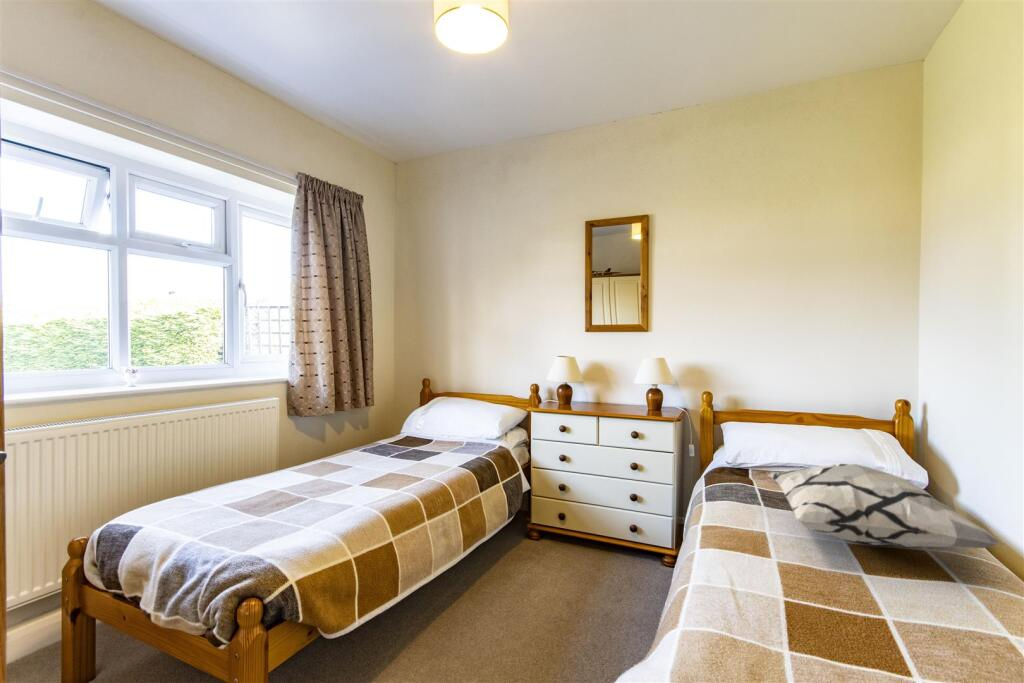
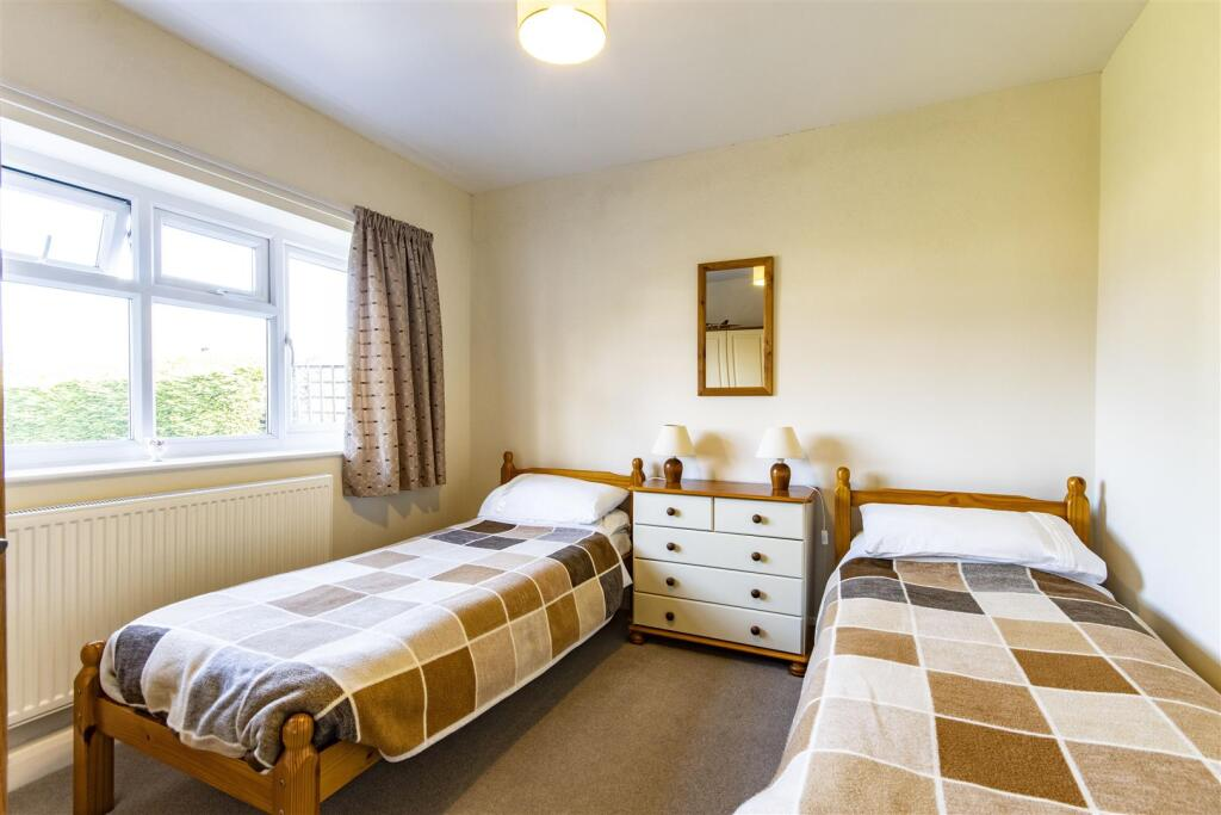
- decorative pillow [767,463,1005,549]
